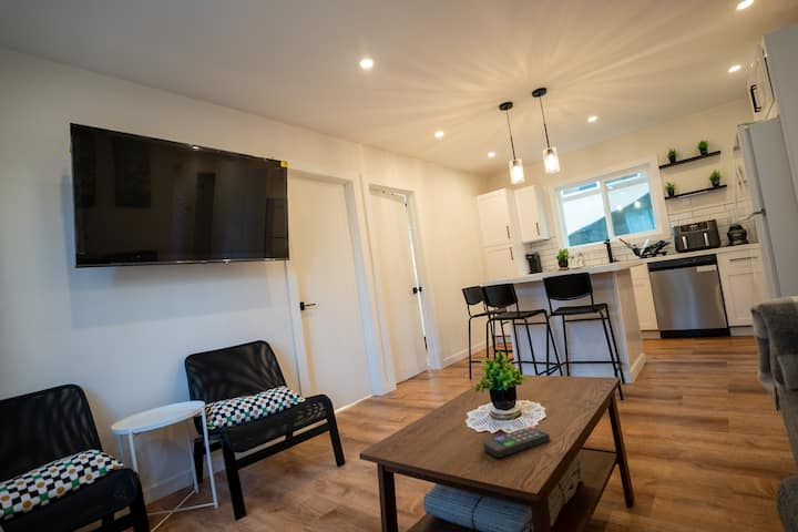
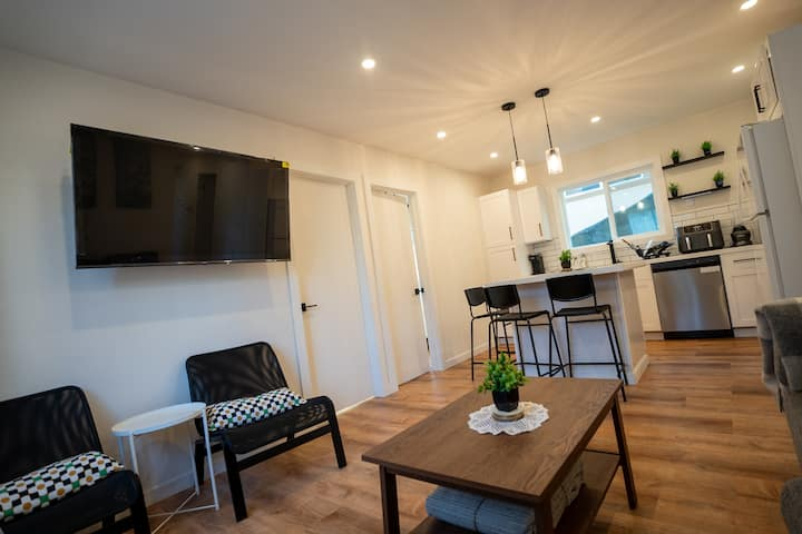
- remote control [482,426,551,459]
